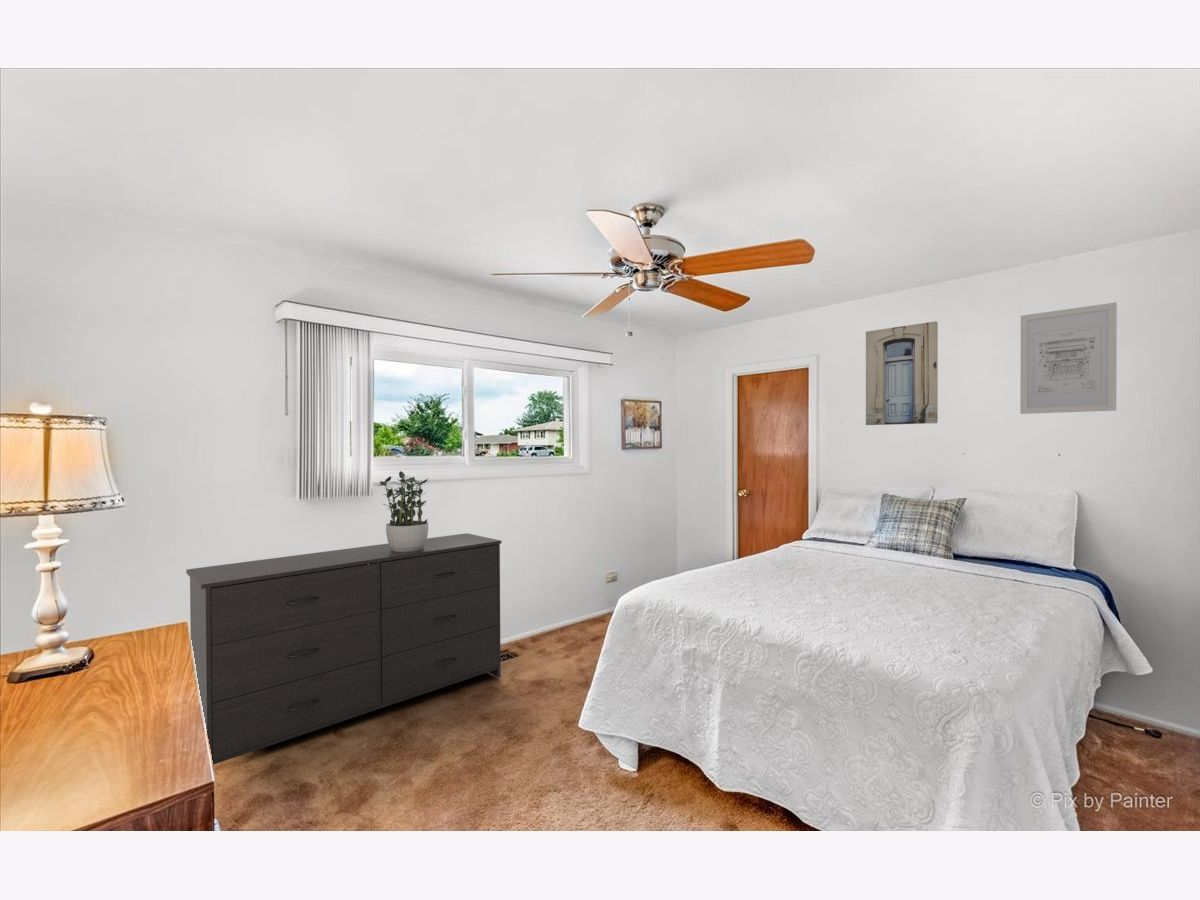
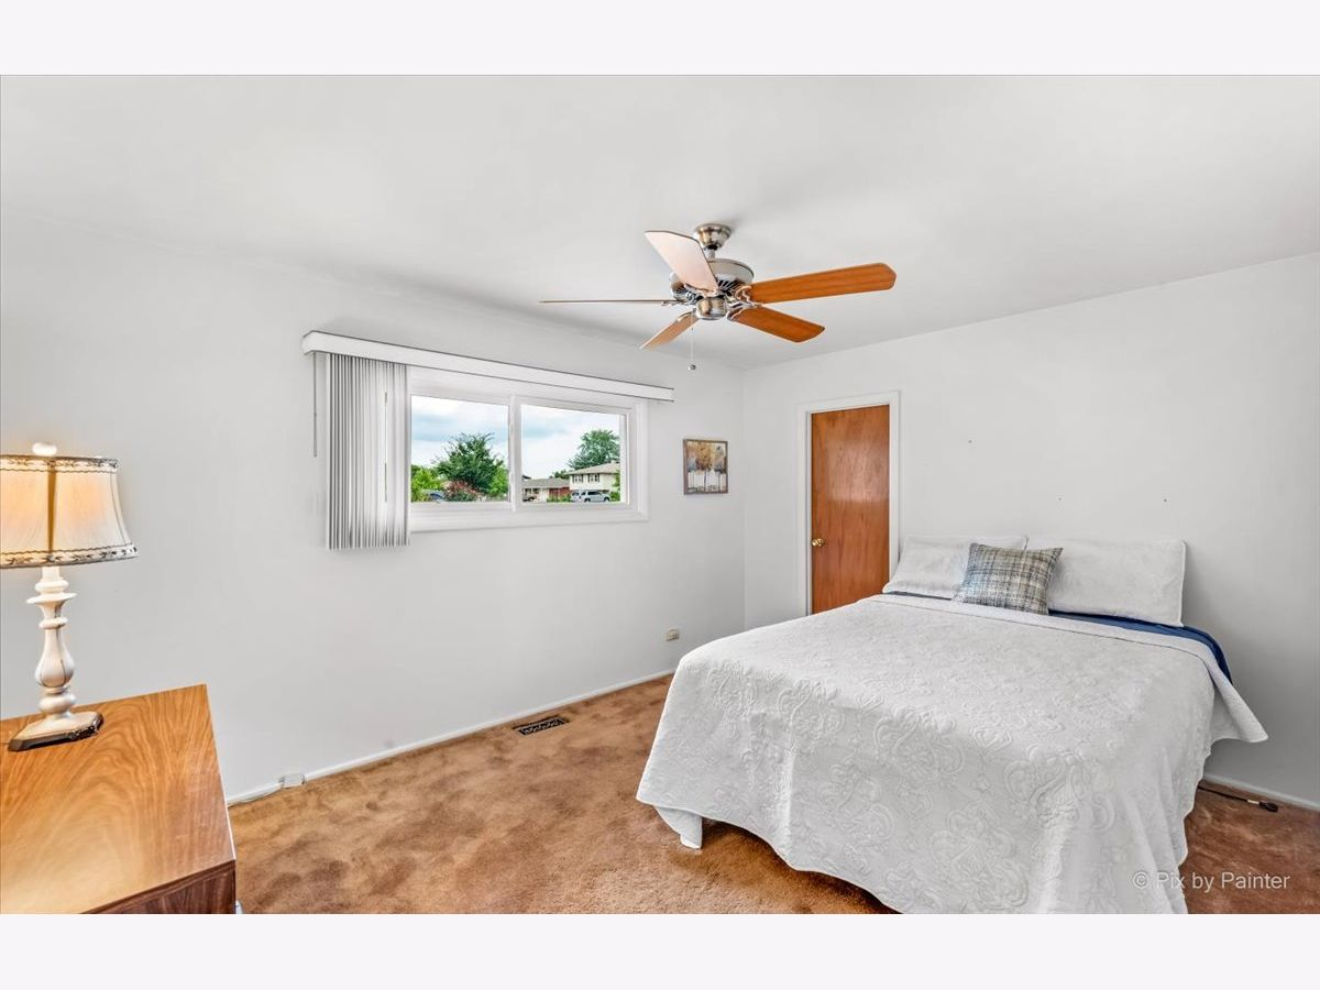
- wall art [1019,301,1118,415]
- potted plant [377,470,429,552]
- dresser [185,532,502,766]
- wall art [865,320,939,426]
